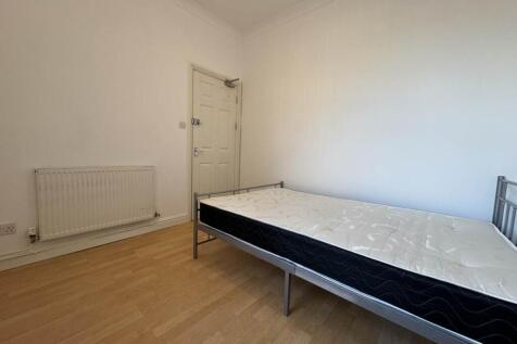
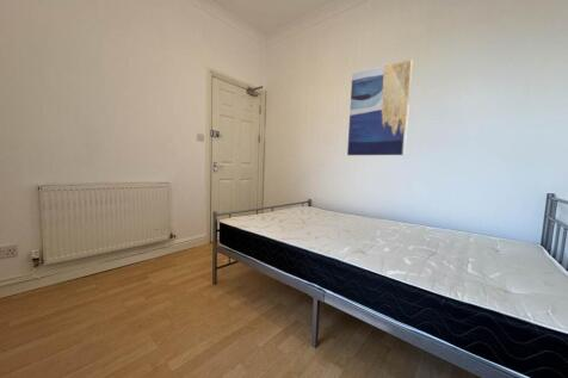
+ wall art [346,58,413,156]
